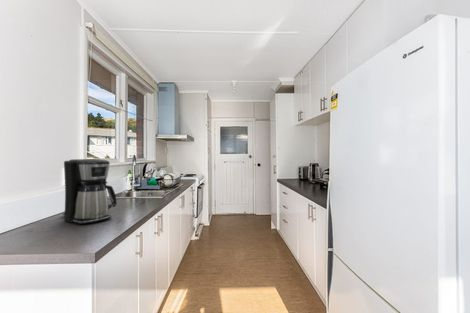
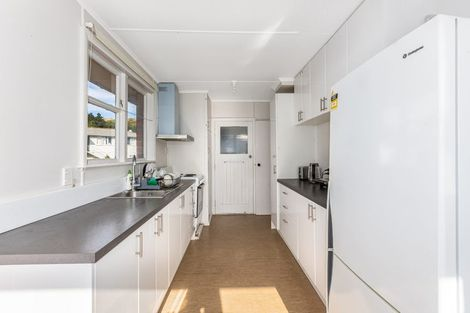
- coffee maker [62,158,118,225]
